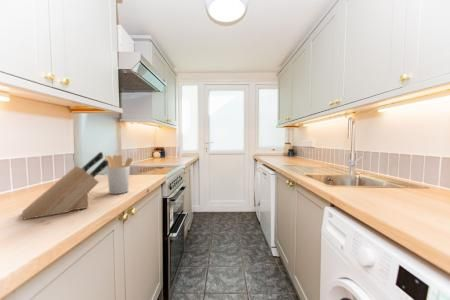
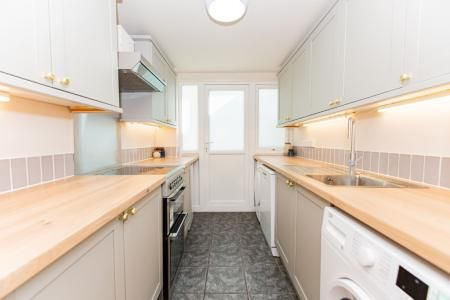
- utensil holder [104,154,134,195]
- knife block [19,151,109,220]
